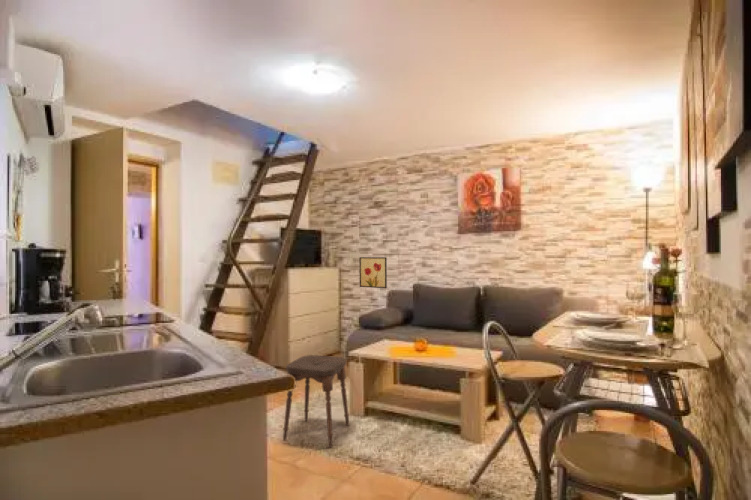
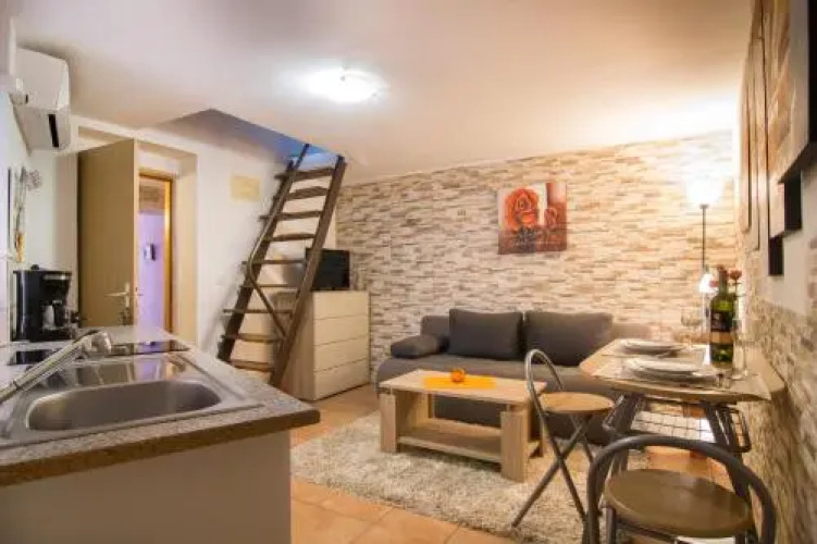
- stool [282,354,350,448]
- wall art [359,256,388,289]
